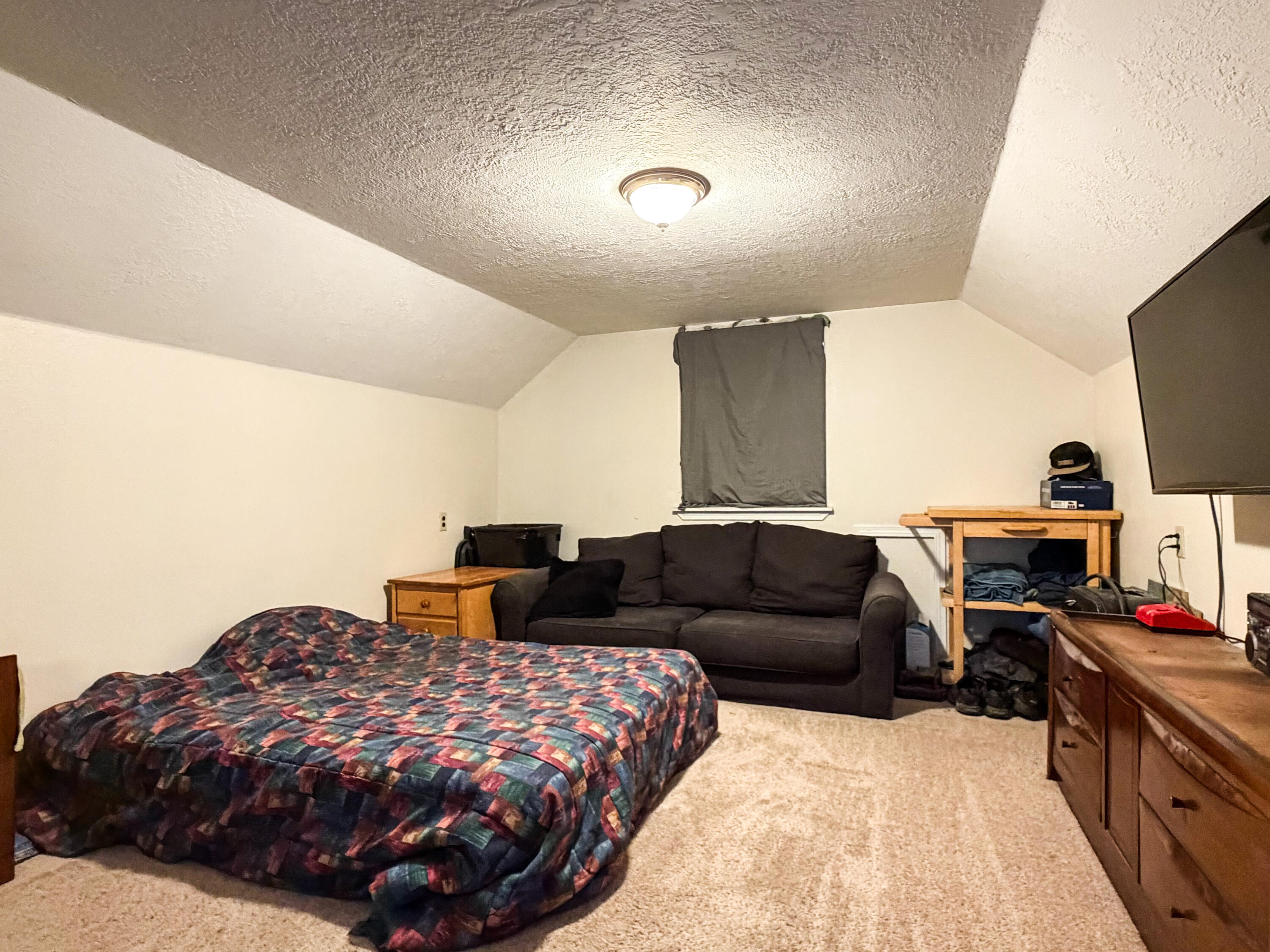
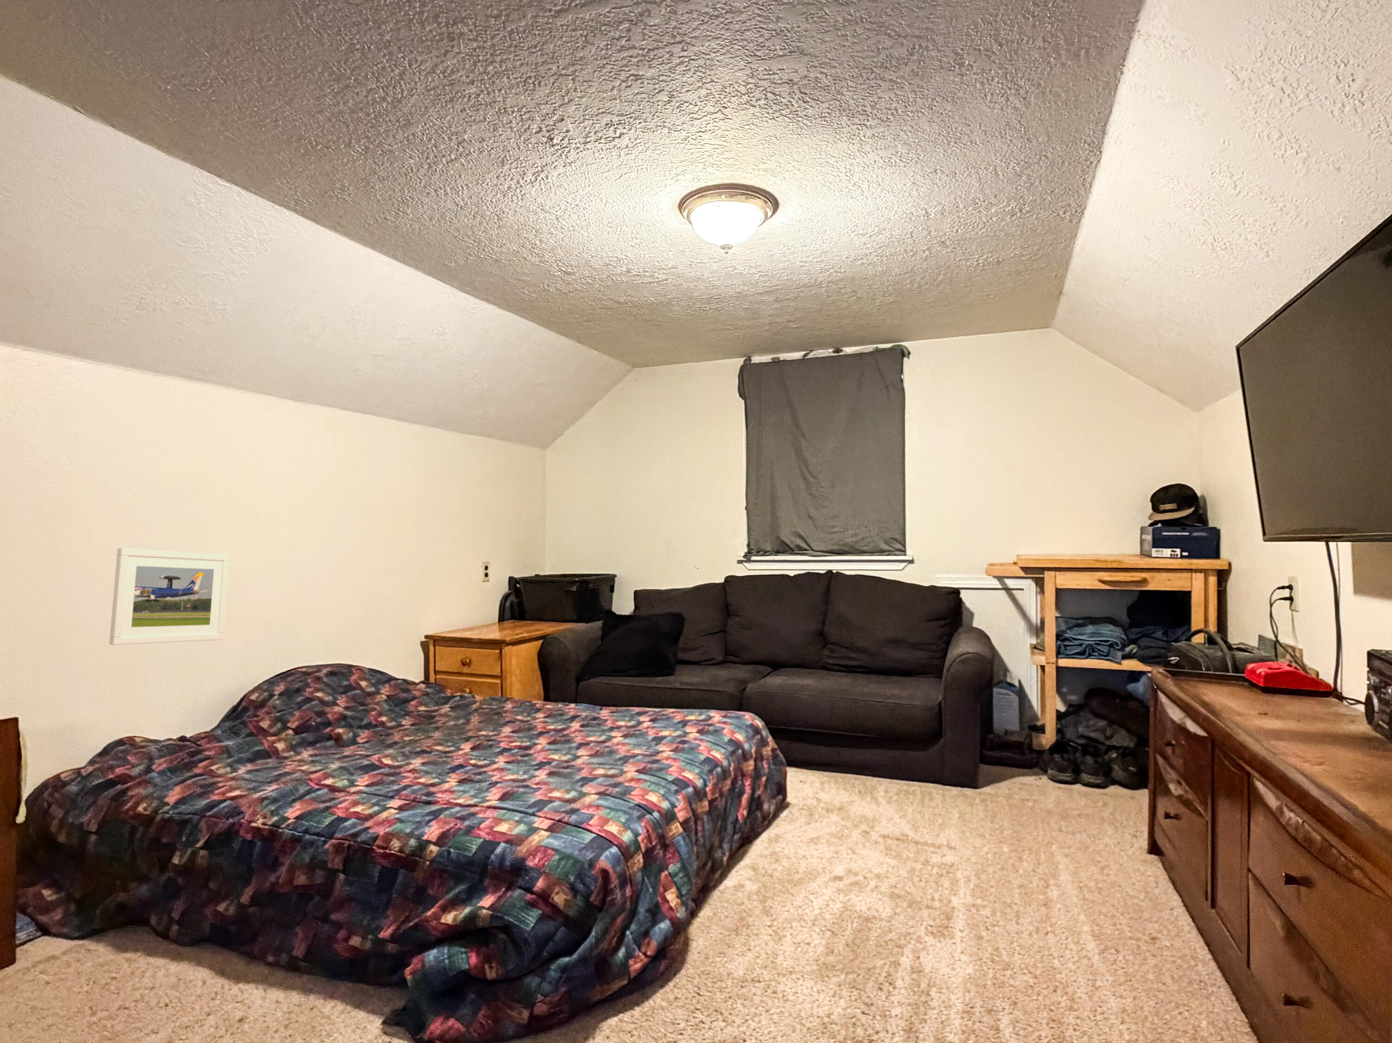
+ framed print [109,548,230,645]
